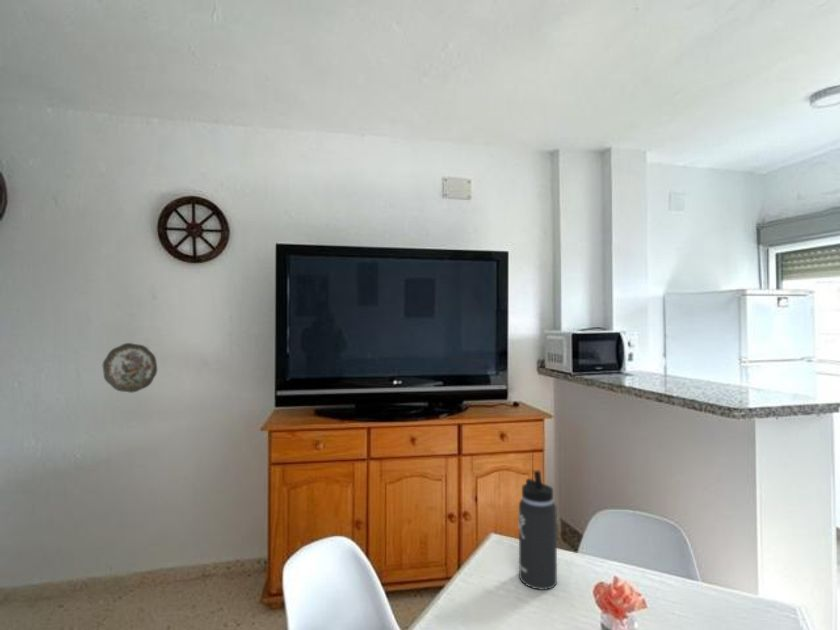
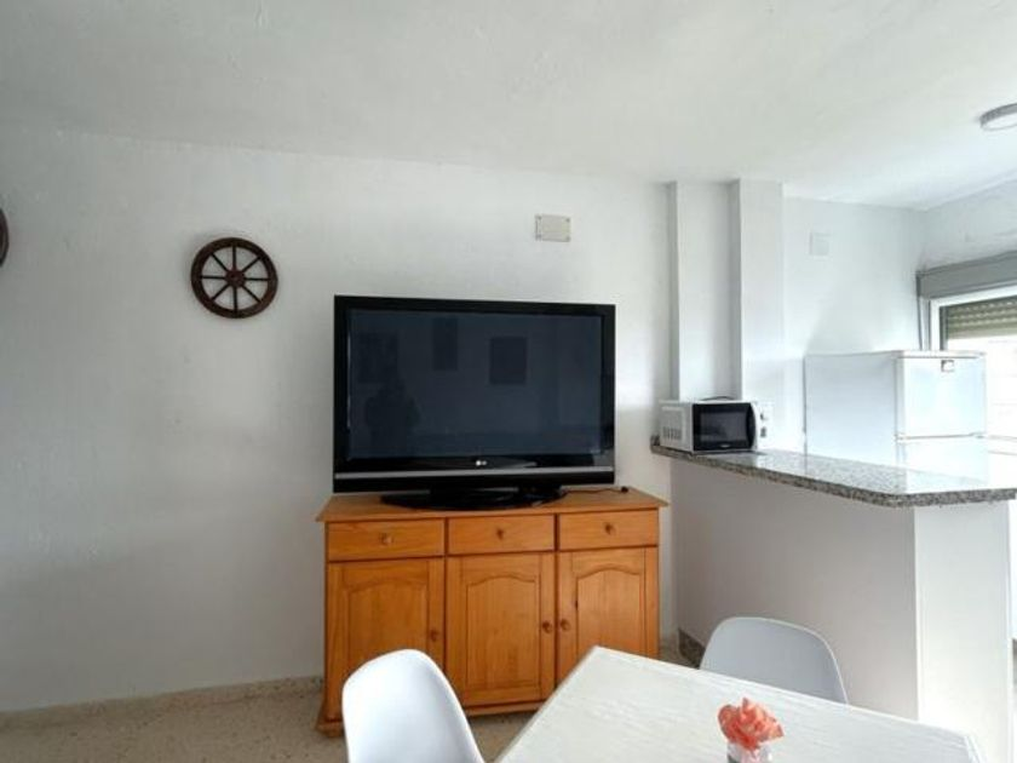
- decorative plate [102,342,158,394]
- thermos bottle [517,469,558,591]
